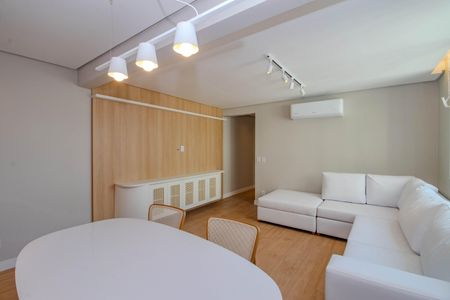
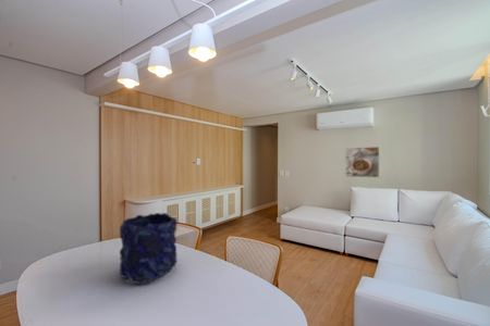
+ vase [119,212,179,285]
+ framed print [344,146,380,179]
